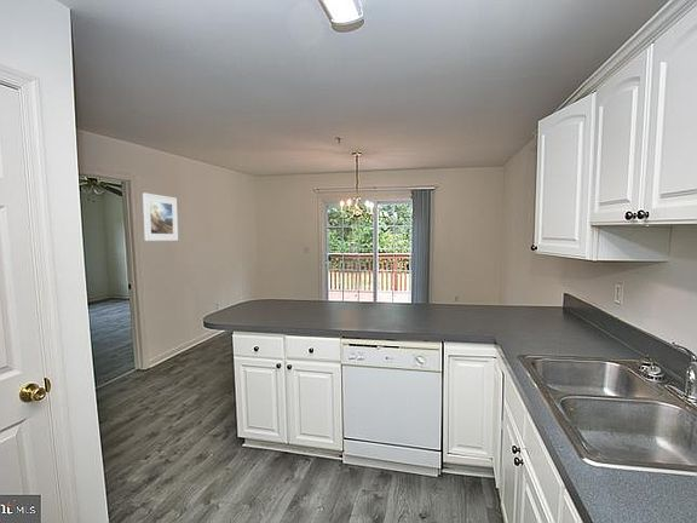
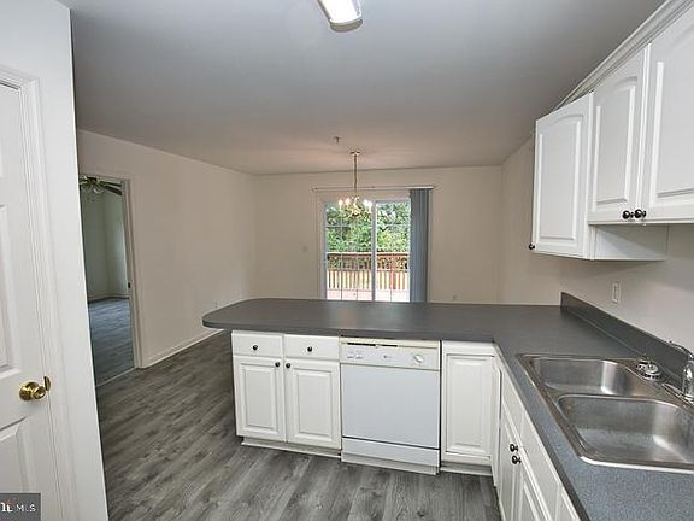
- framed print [142,191,179,242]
